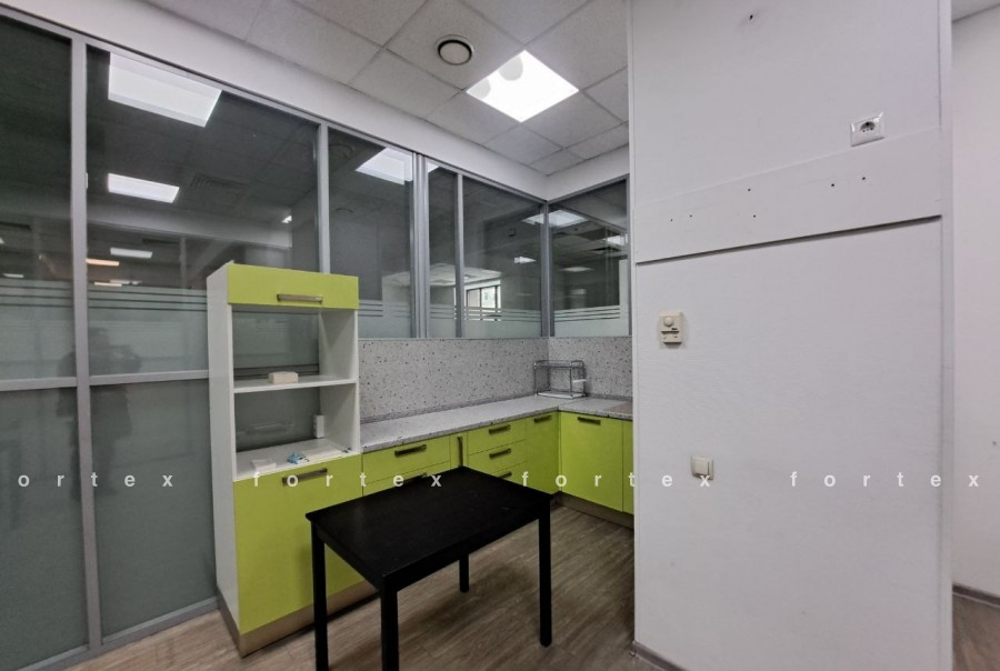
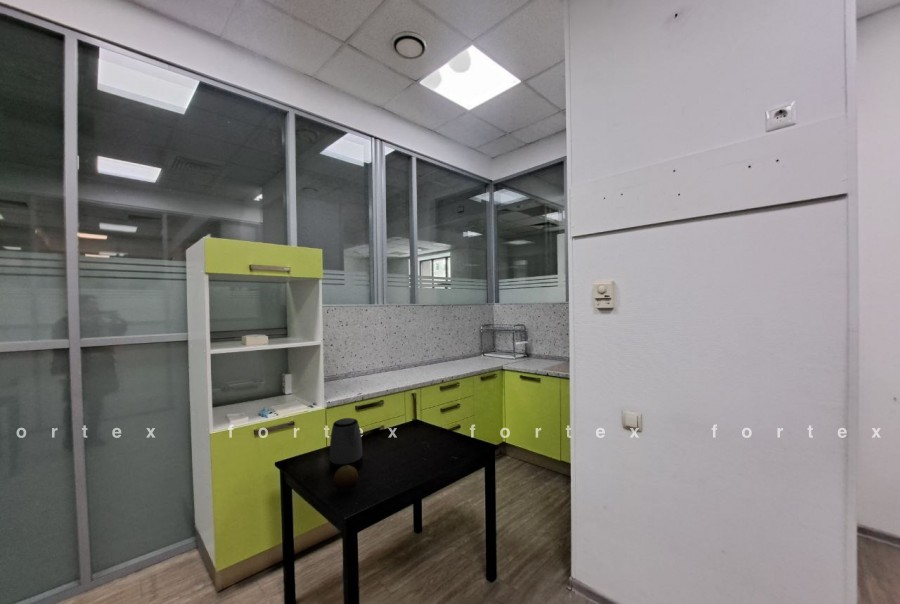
+ fruit [333,466,360,494]
+ kettle [328,417,364,474]
